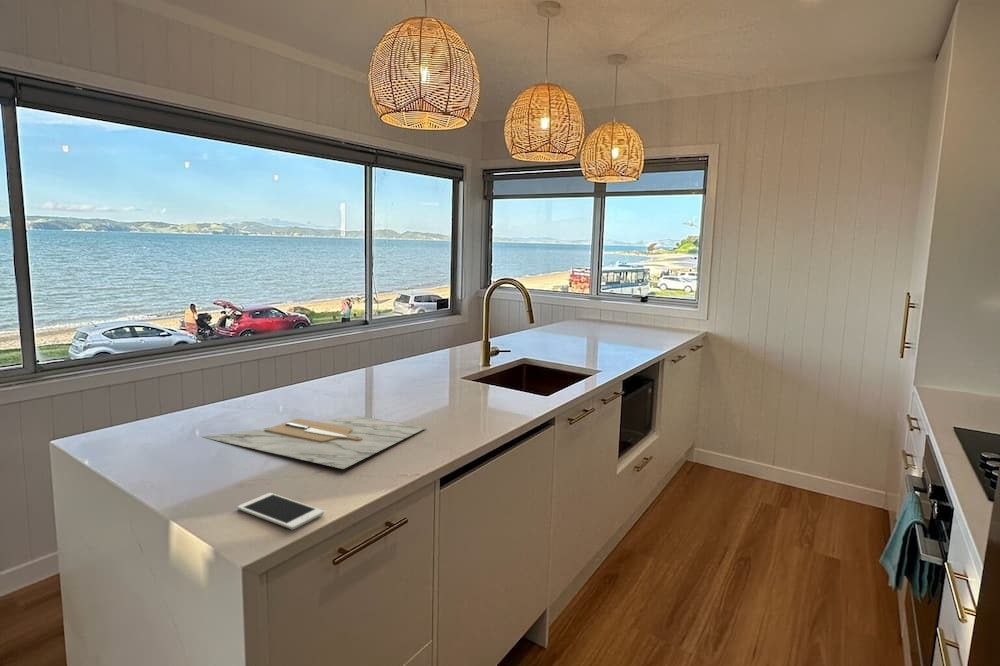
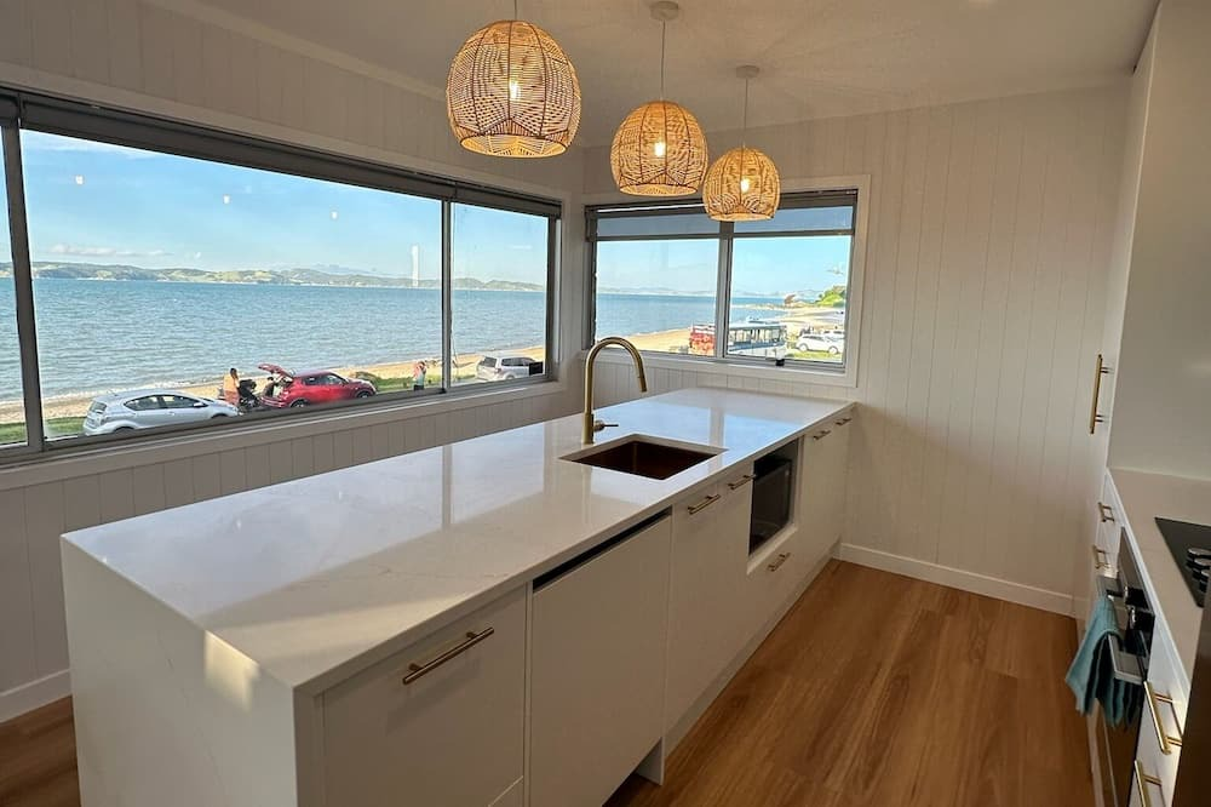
- cutting board [201,415,426,470]
- cell phone [236,492,325,531]
